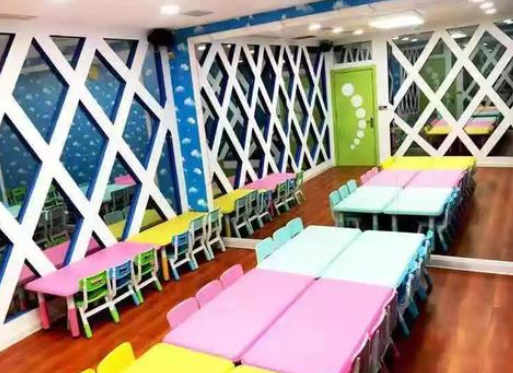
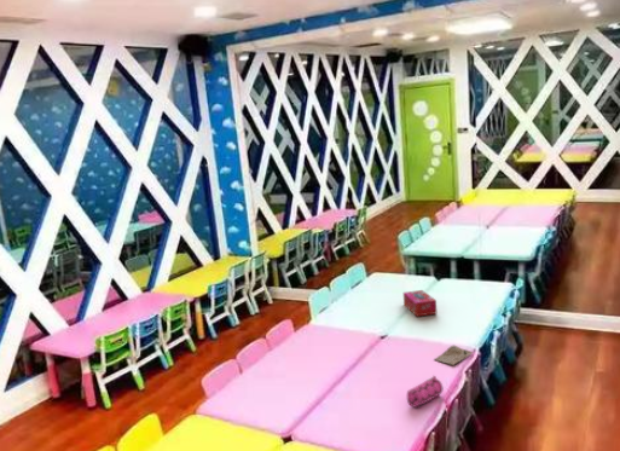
+ tissue box [402,289,438,318]
+ pencil case [406,375,444,409]
+ map [434,345,475,366]
